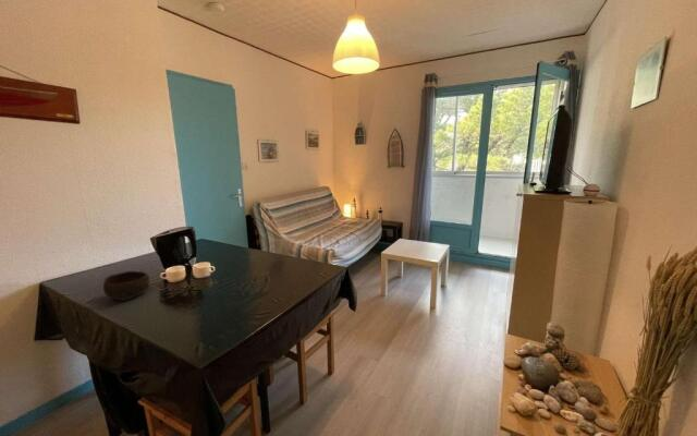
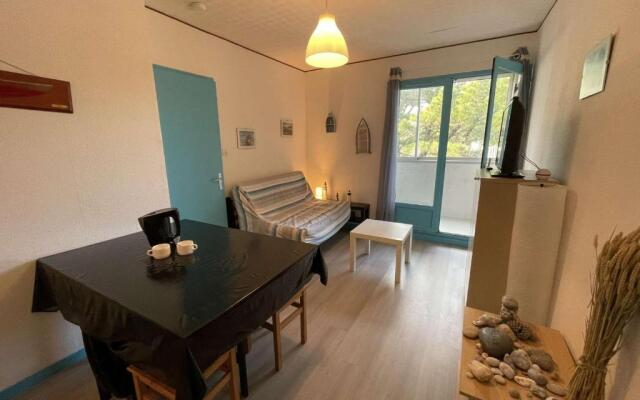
- bowl [102,270,150,302]
